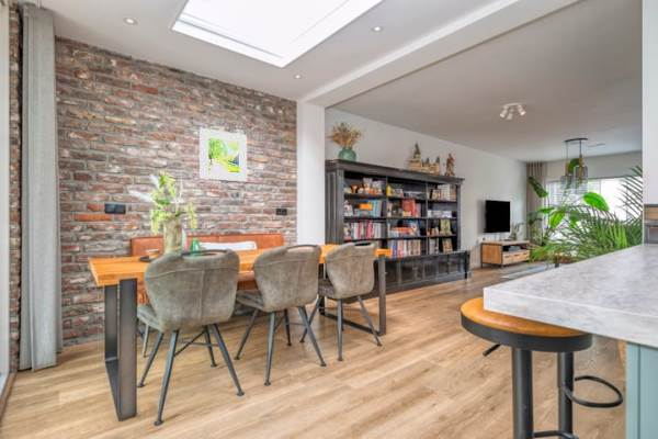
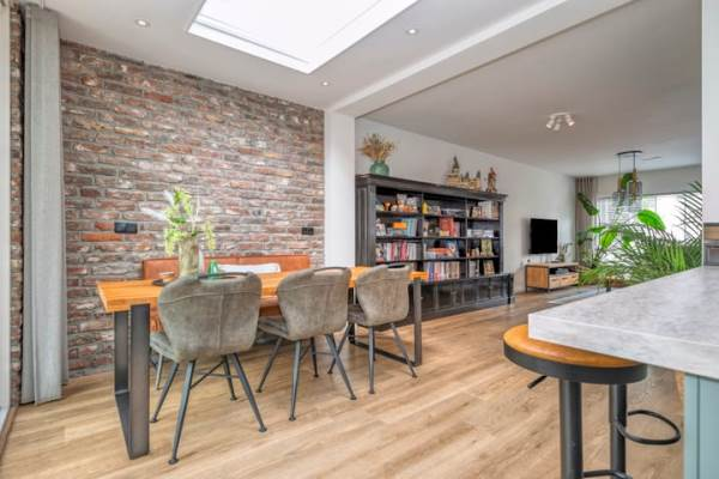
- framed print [198,127,248,182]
